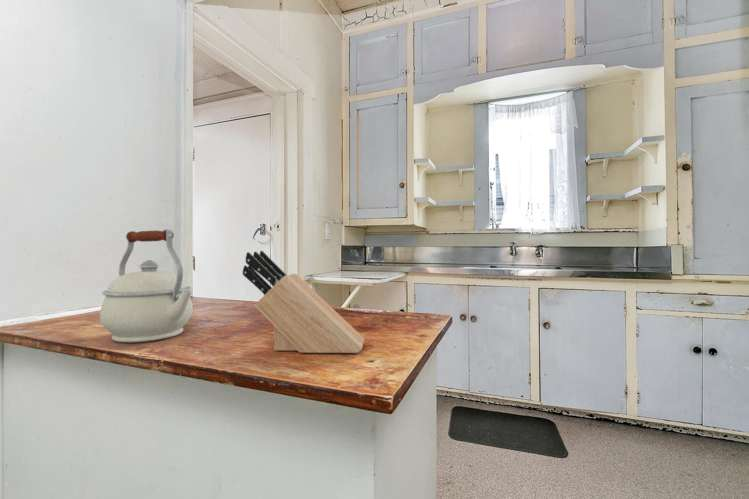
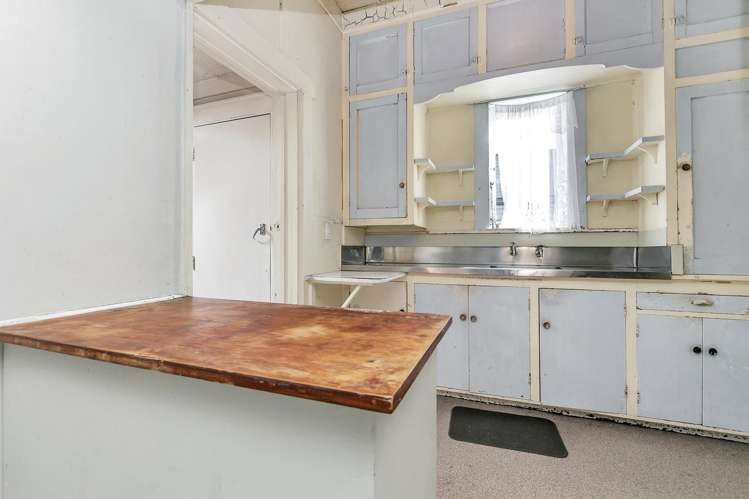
- knife block [242,250,365,354]
- kettle [99,229,194,343]
